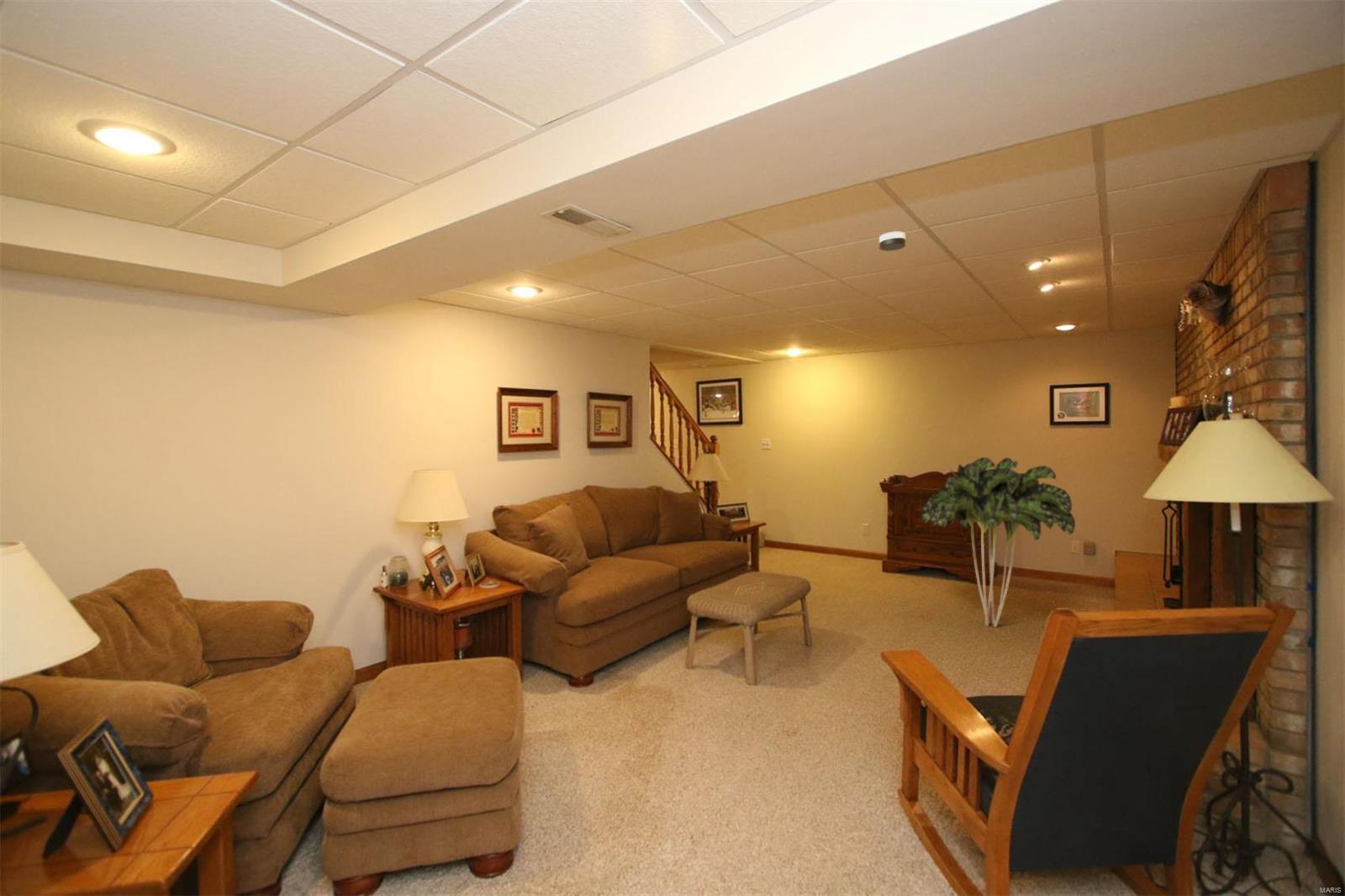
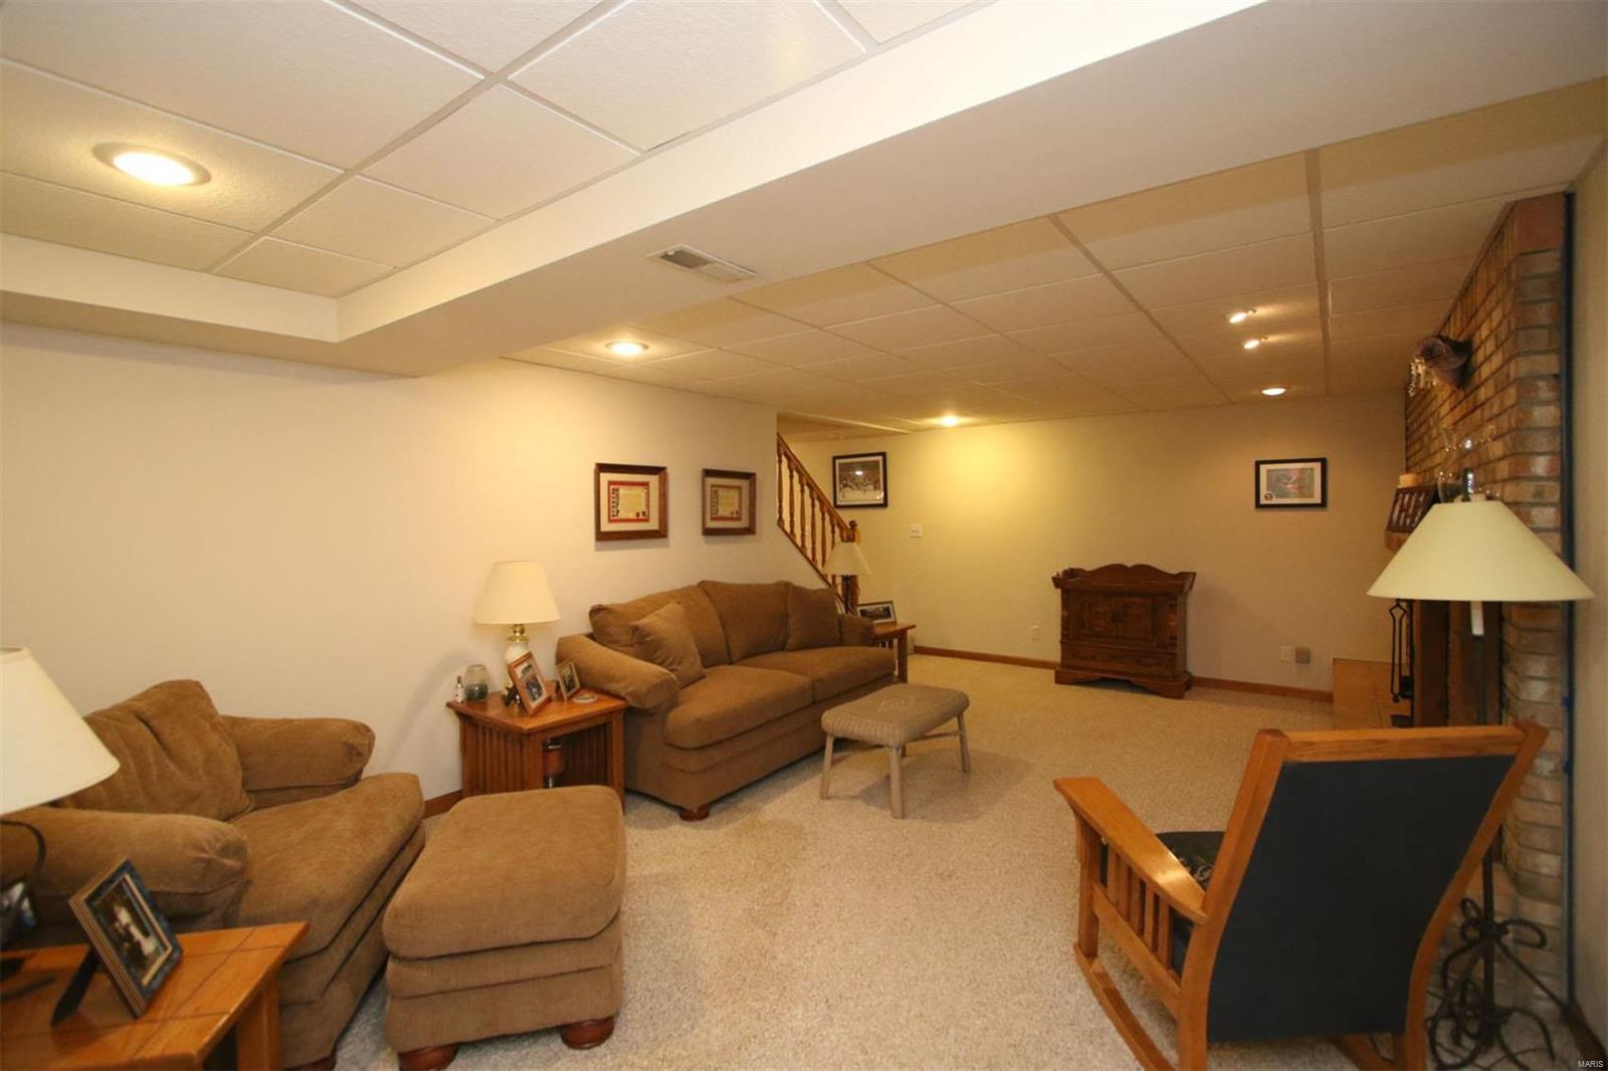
- smoke detector [878,230,906,252]
- indoor plant [920,456,1076,628]
